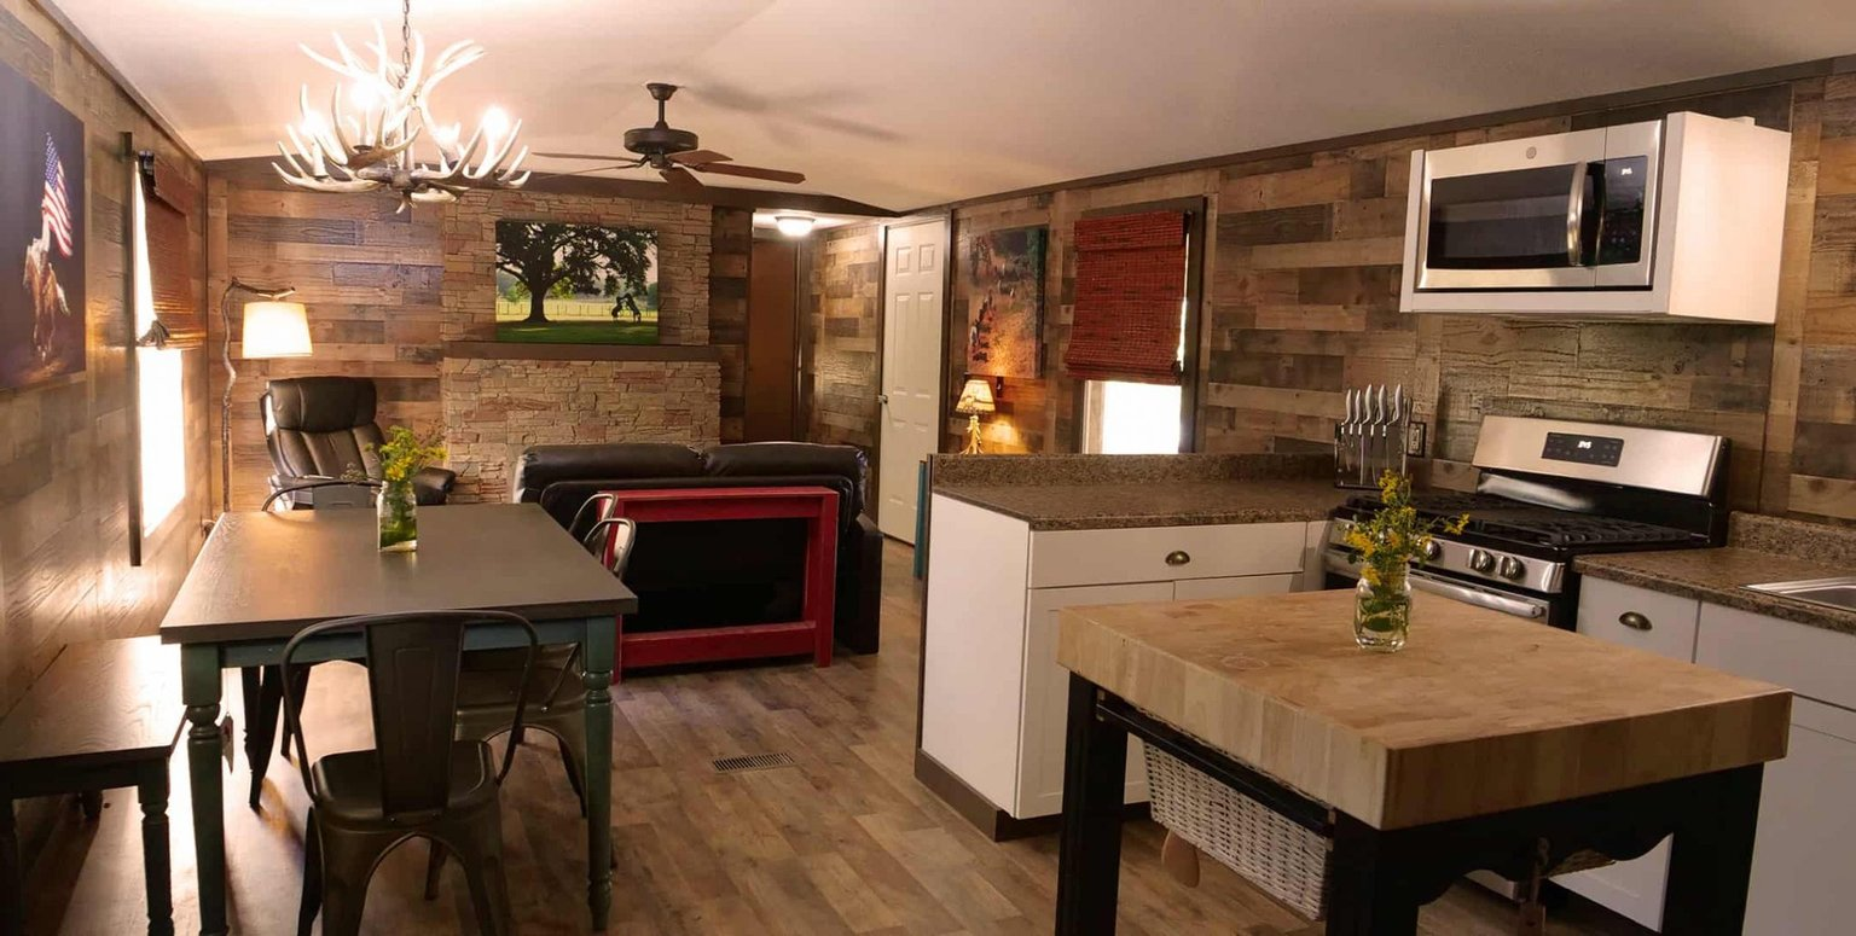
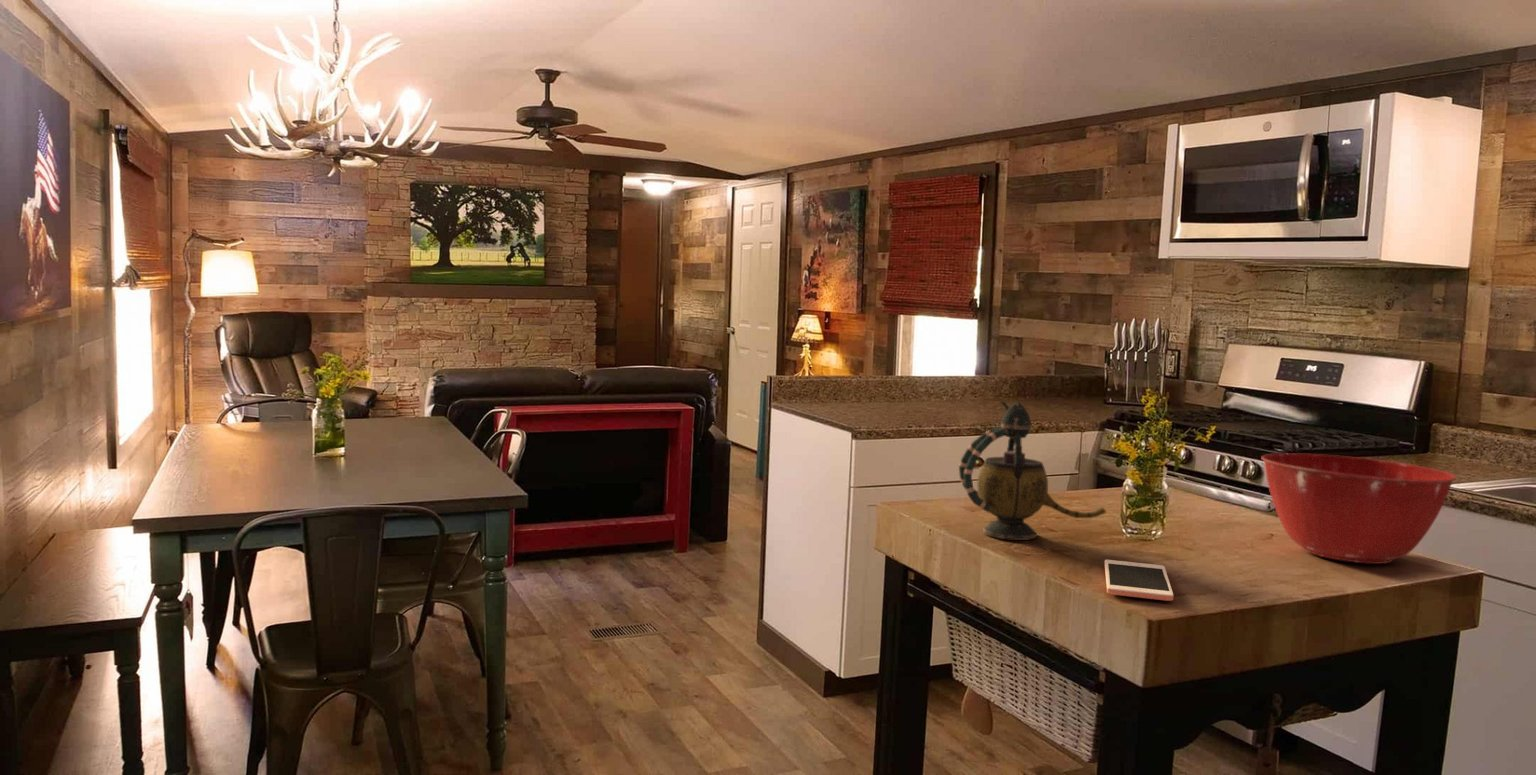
+ teapot [958,400,1107,541]
+ cell phone [1103,559,1174,602]
+ mixing bowl [1260,452,1457,565]
